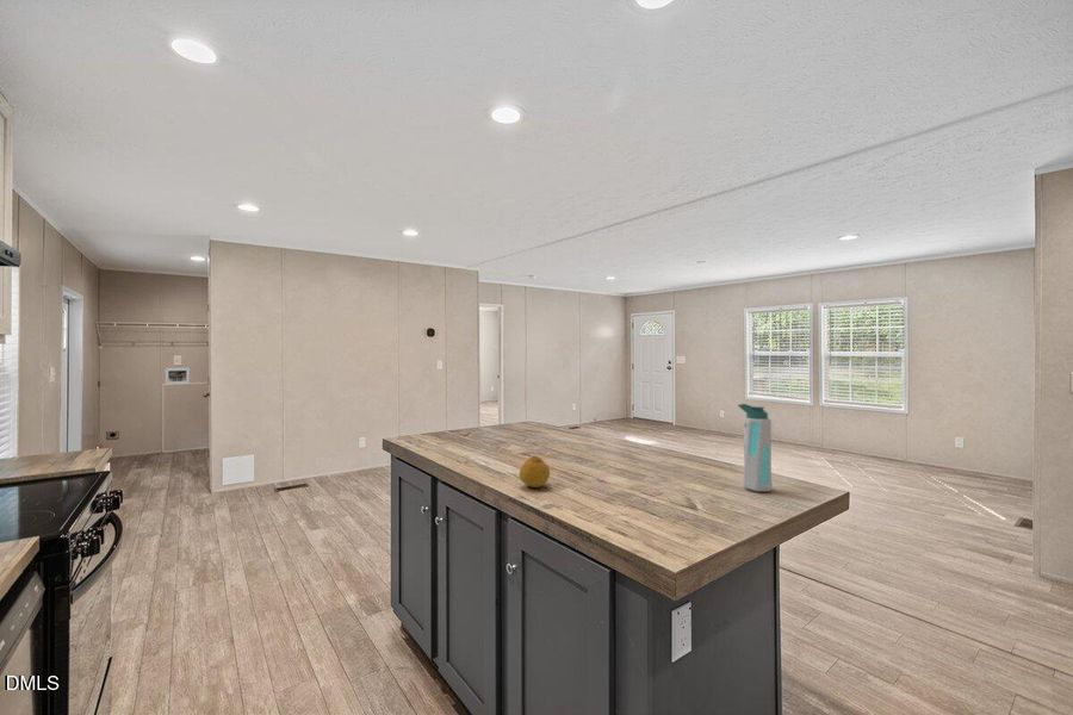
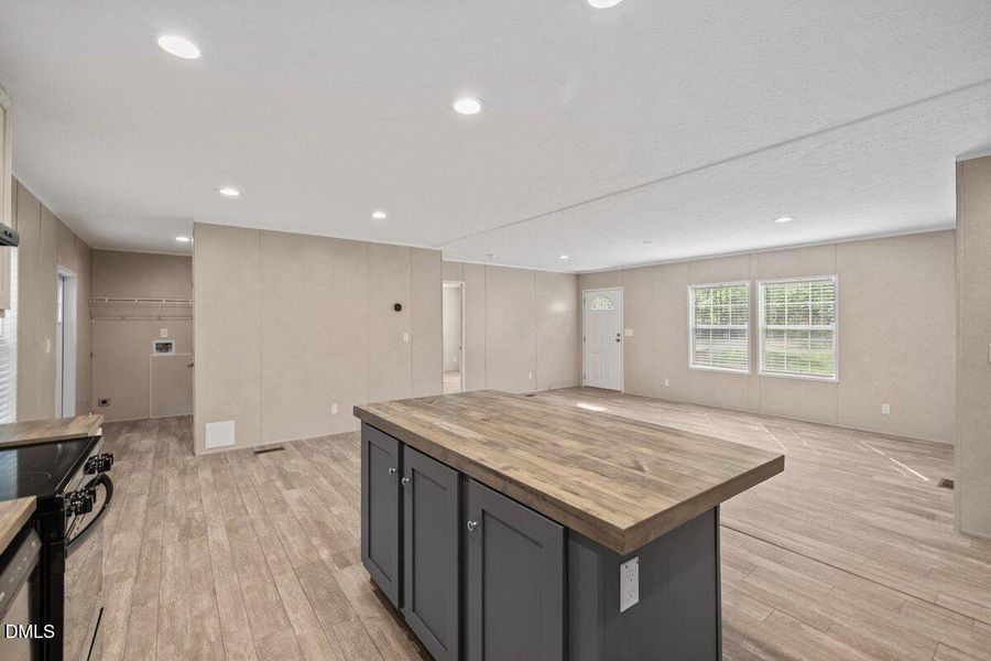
- fruit [519,455,551,489]
- water bottle [737,403,774,492]
